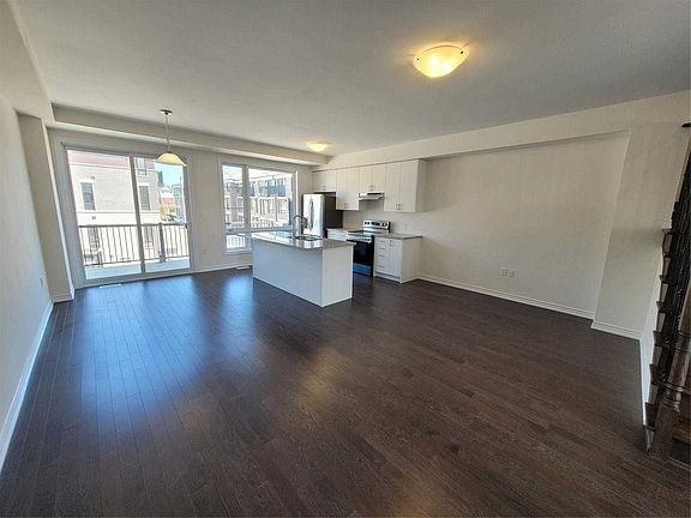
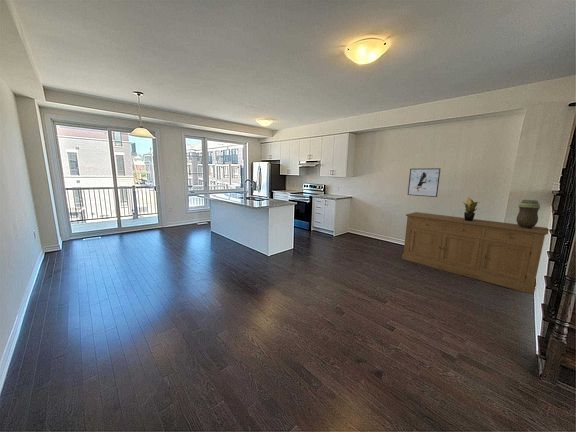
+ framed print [407,167,442,198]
+ sideboard [401,211,550,296]
+ potted plant [461,196,481,221]
+ decorative urn [516,199,541,228]
